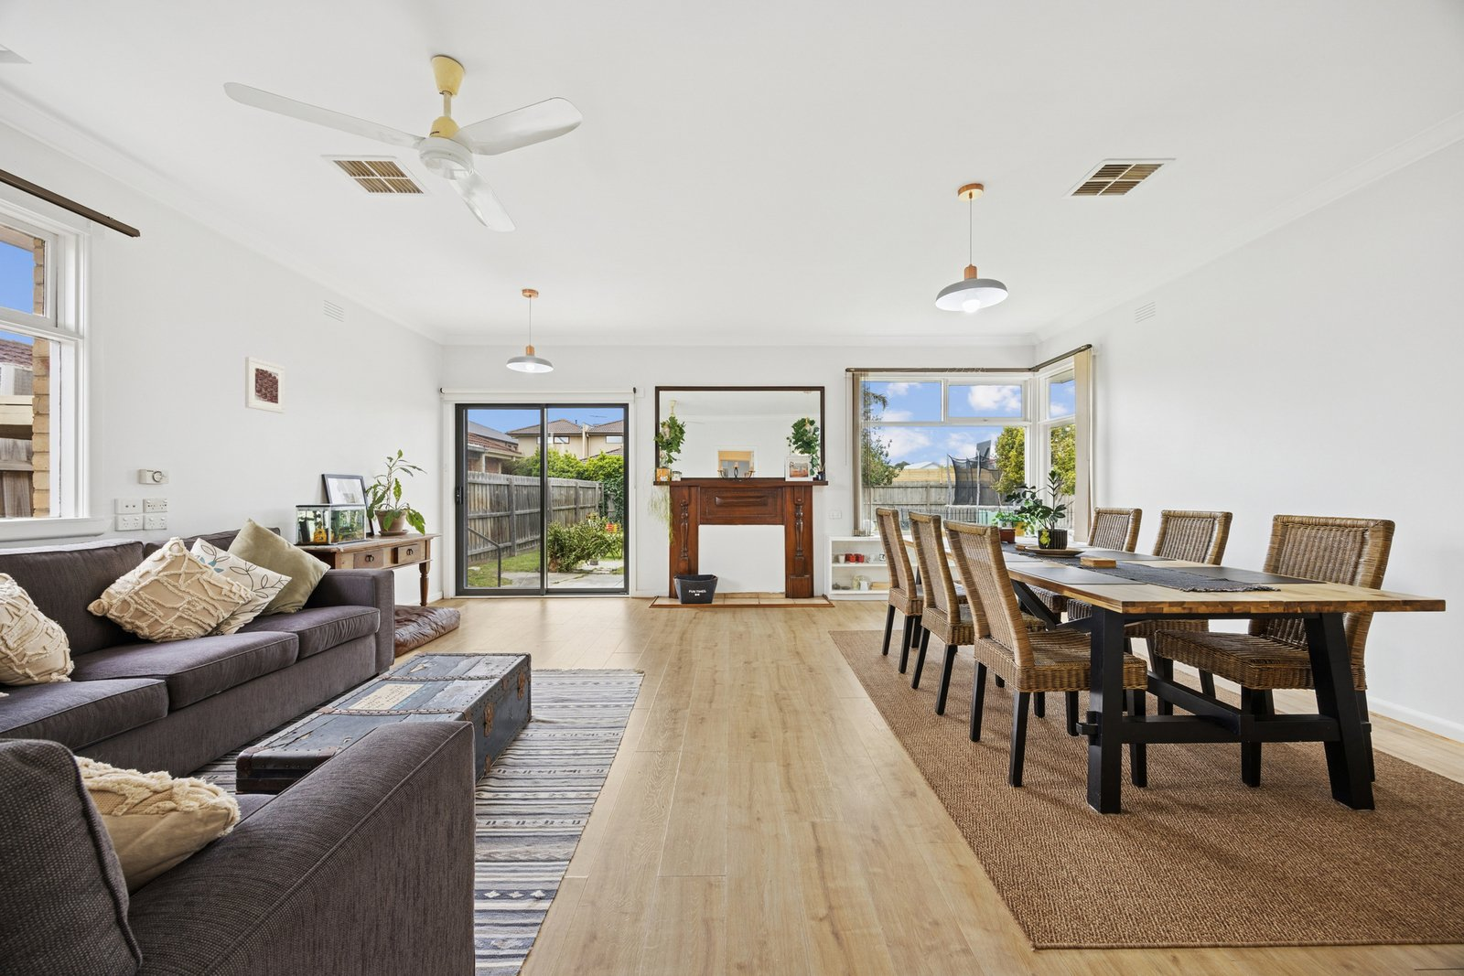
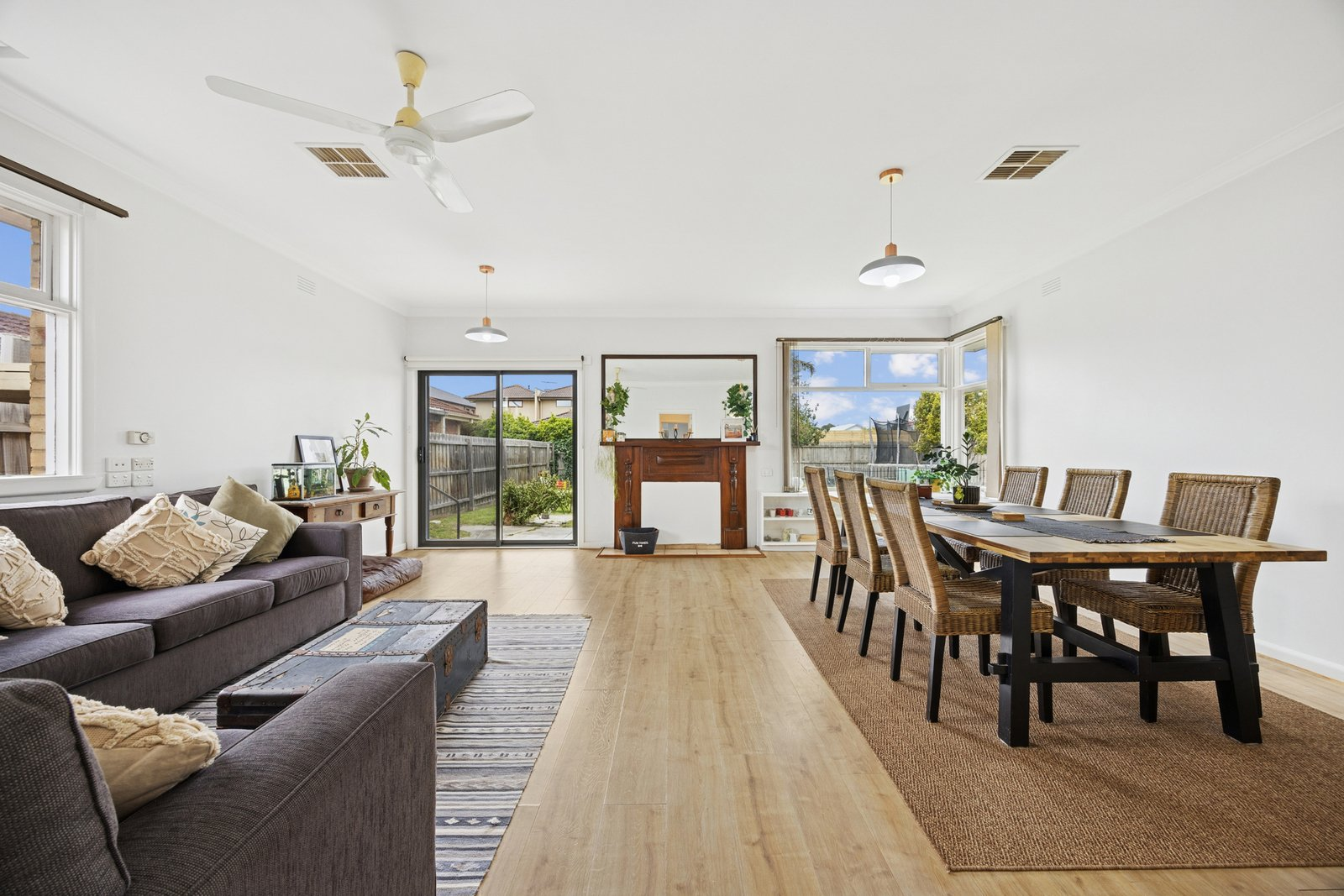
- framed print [244,356,286,414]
